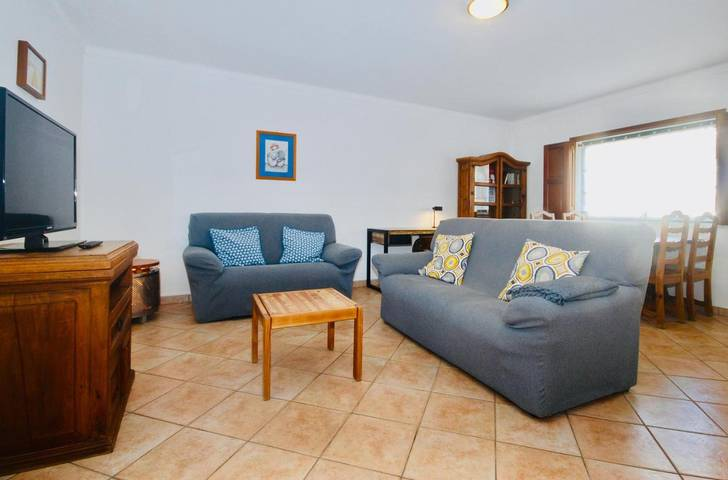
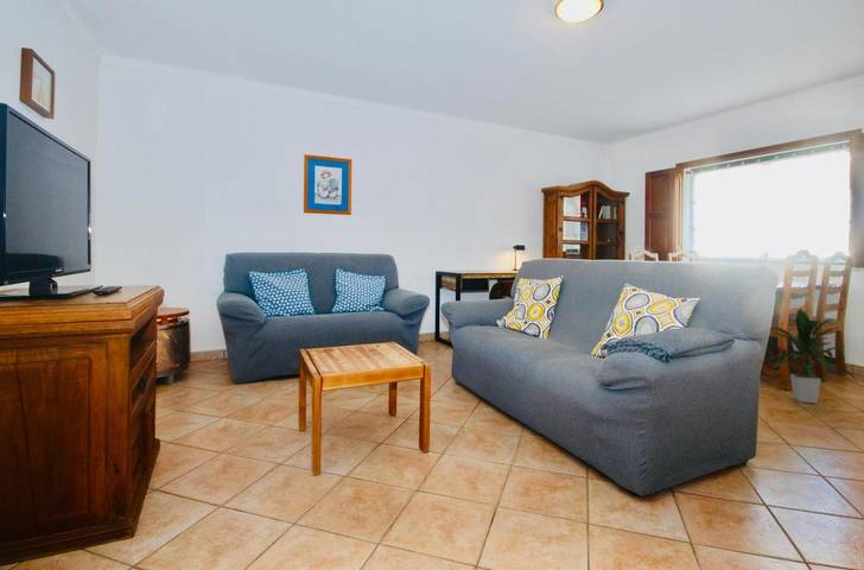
+ indoor plant [768,306,858,405]
